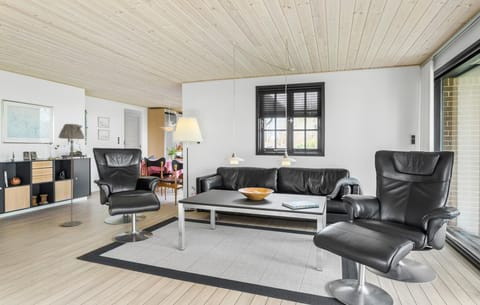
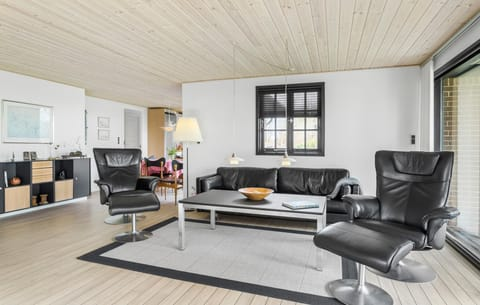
- floor lamp [57,123,85,228]
